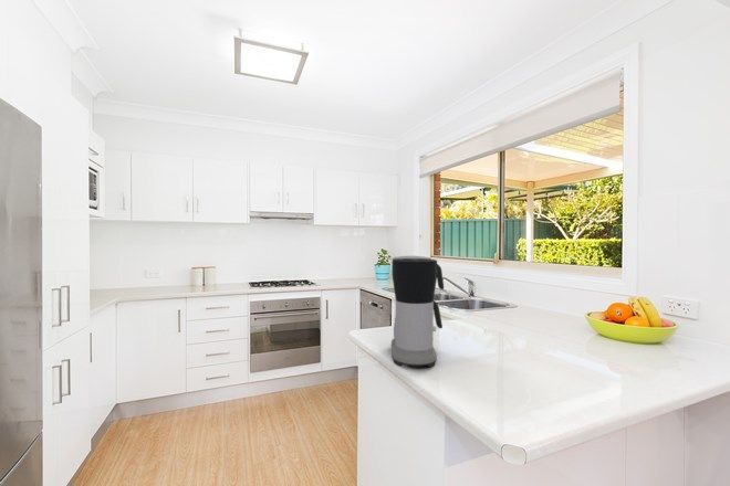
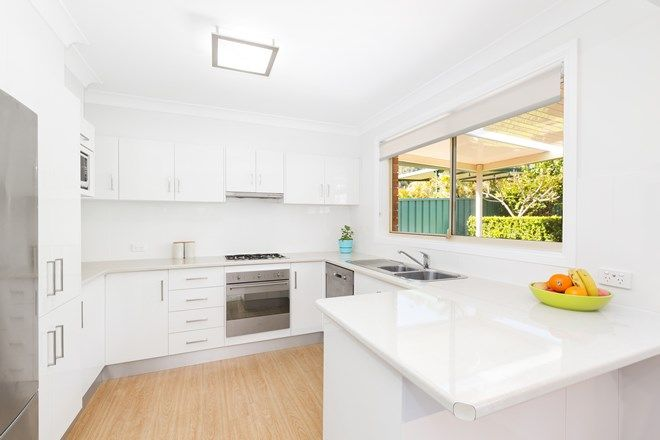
- coffee maker [390,255,445,369]
